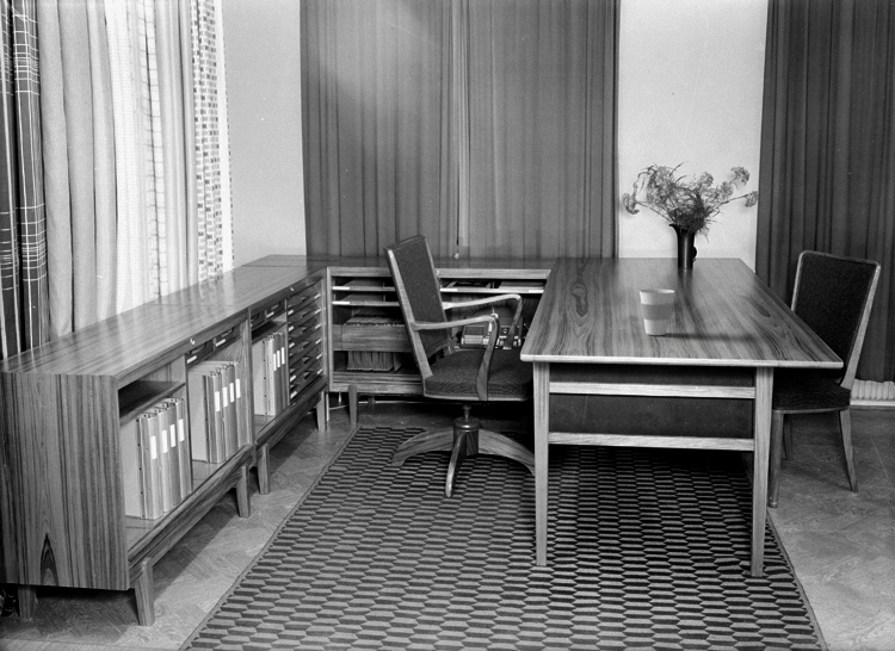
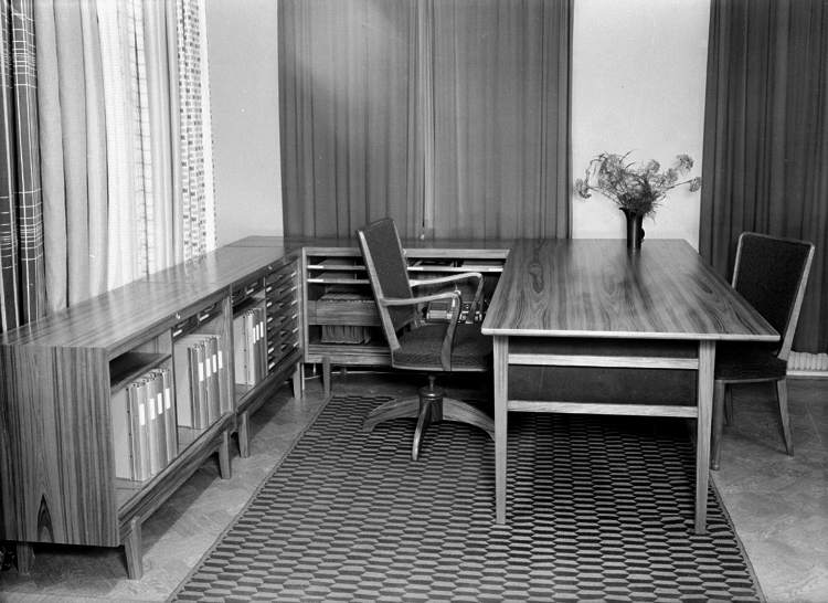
- cup [638,287,675,336]
